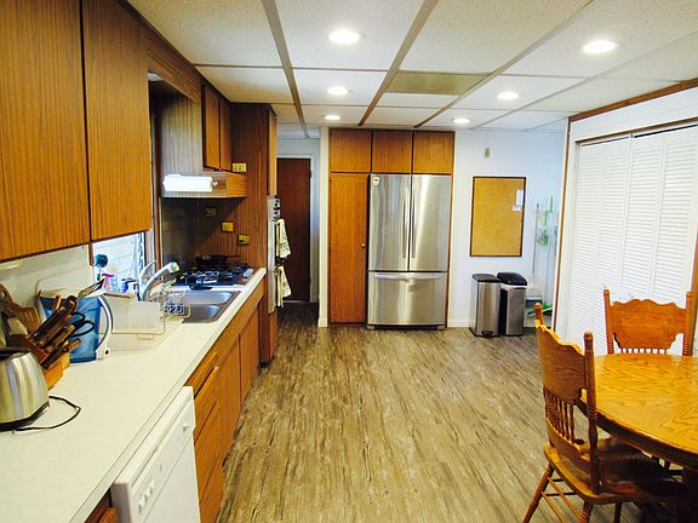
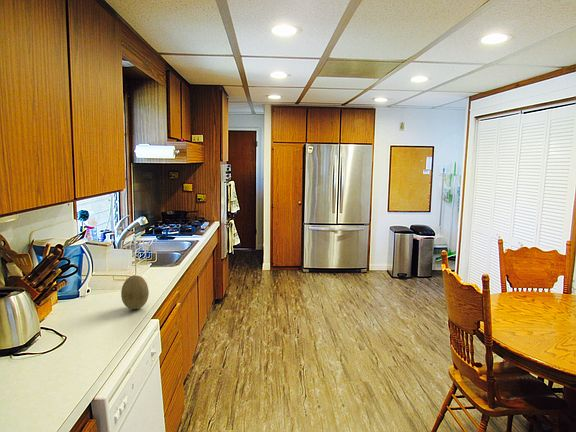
+ fruit [120,275,150,310]
